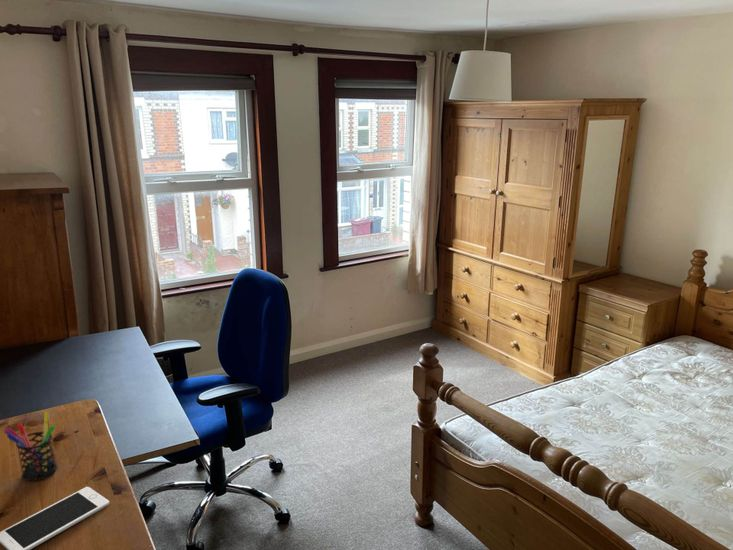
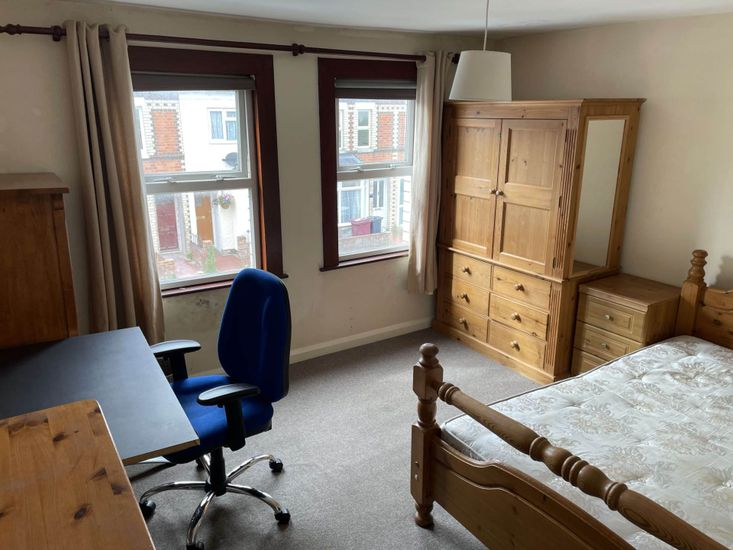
- cell phone [0,486,110,550]
- pen holder [3,411,58,482]
